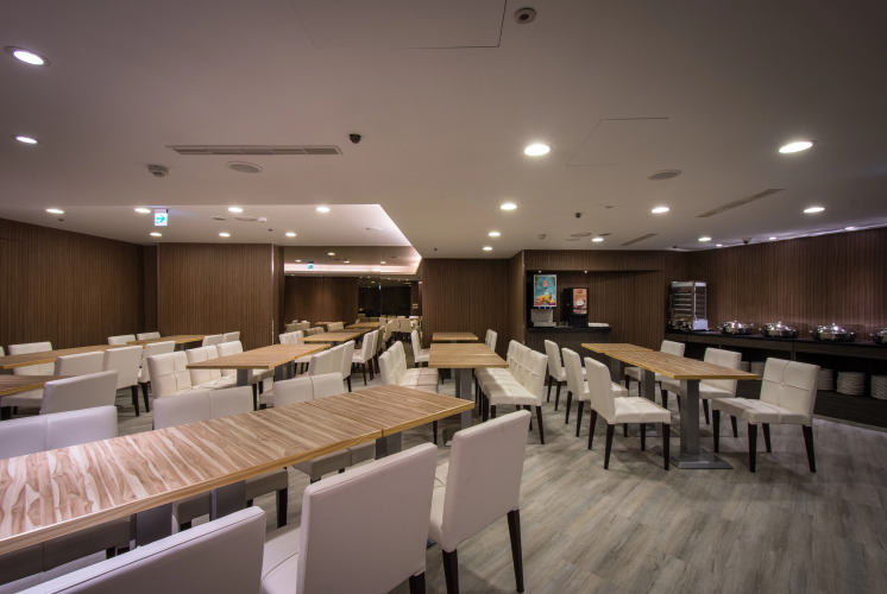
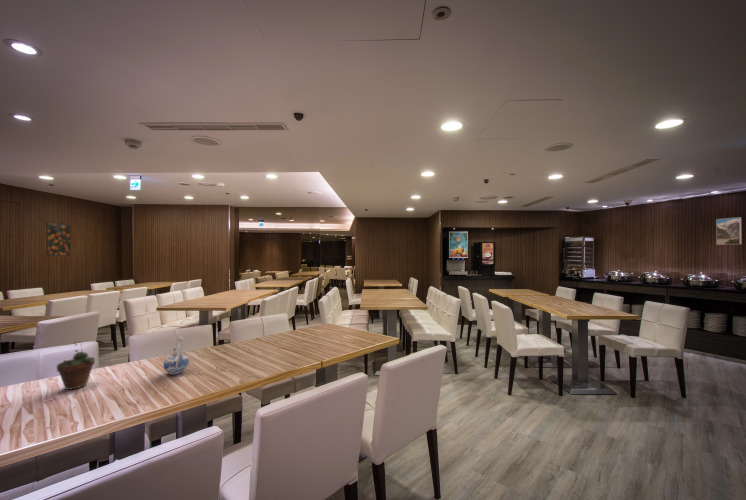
+ ceramic pitcher [162,336,190,376]
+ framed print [45,221,72,257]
+ succulent plant [56,340,96,391]
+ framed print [715,216,743,246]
